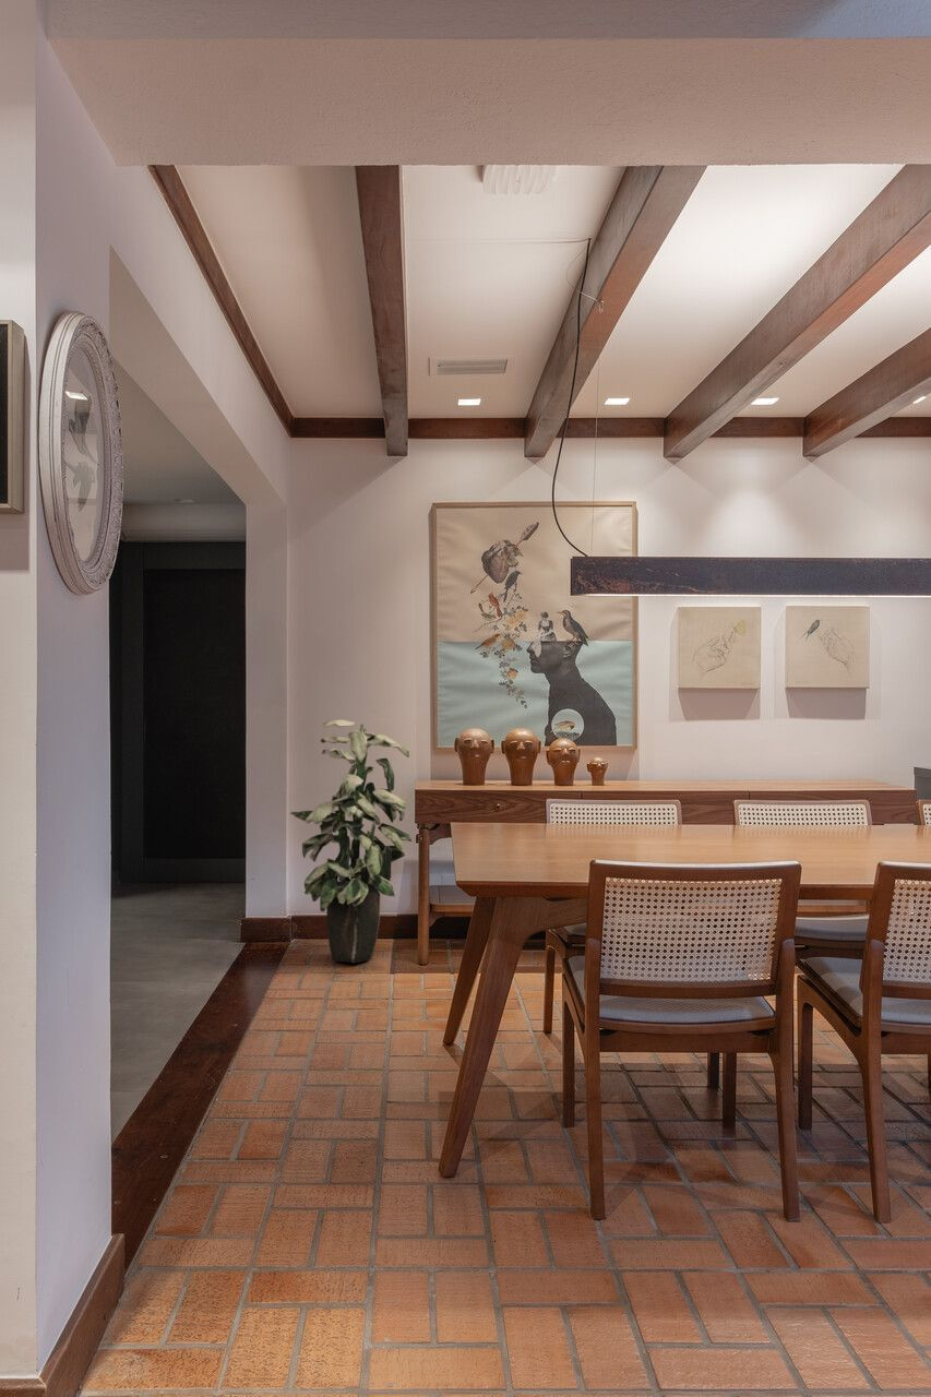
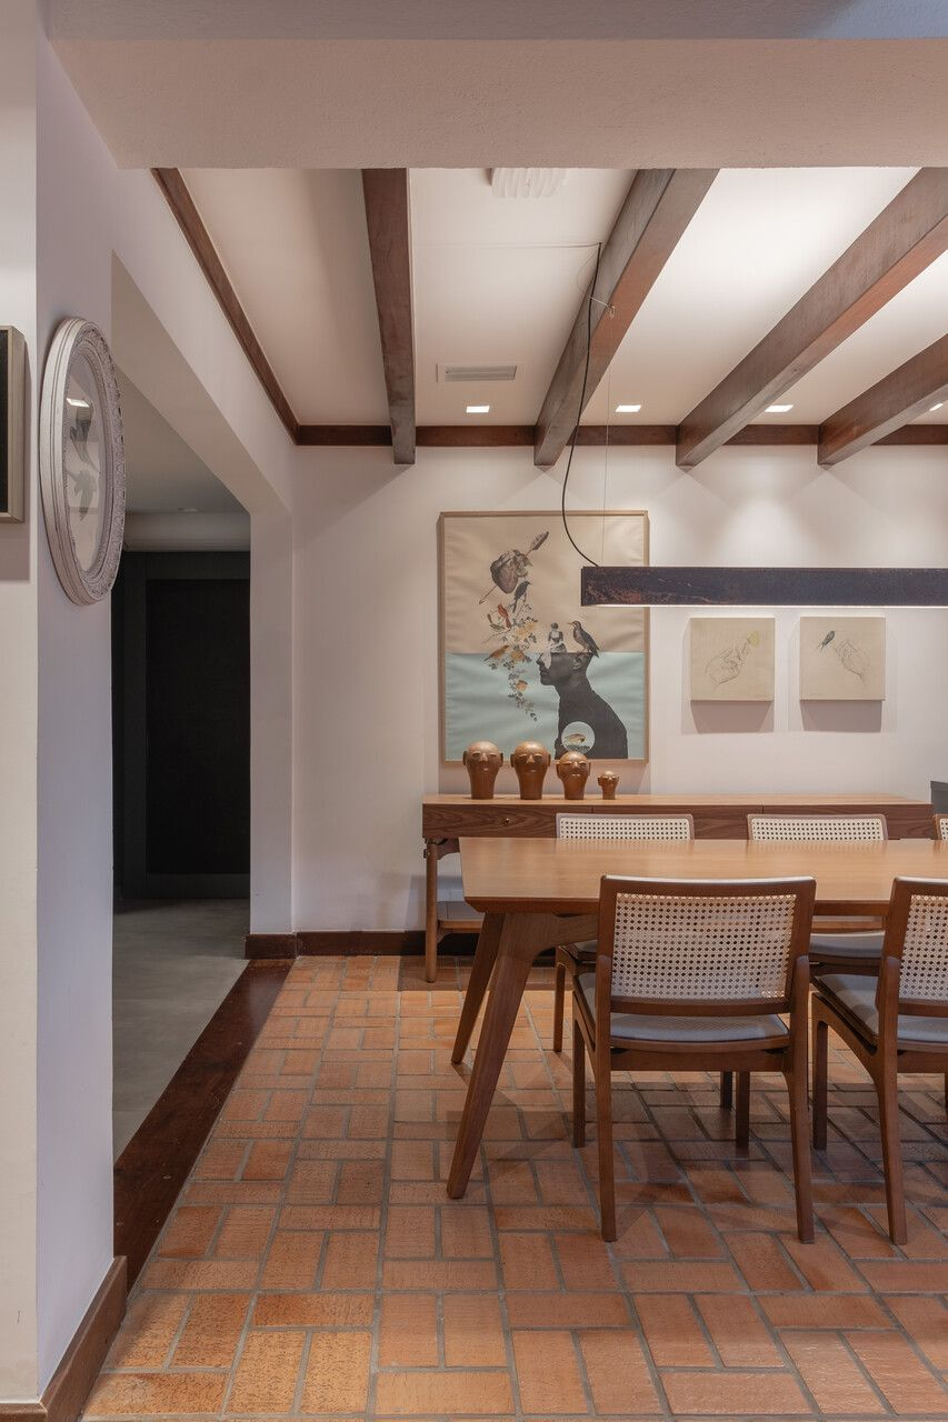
- indoor plant [289,719,413,964]
